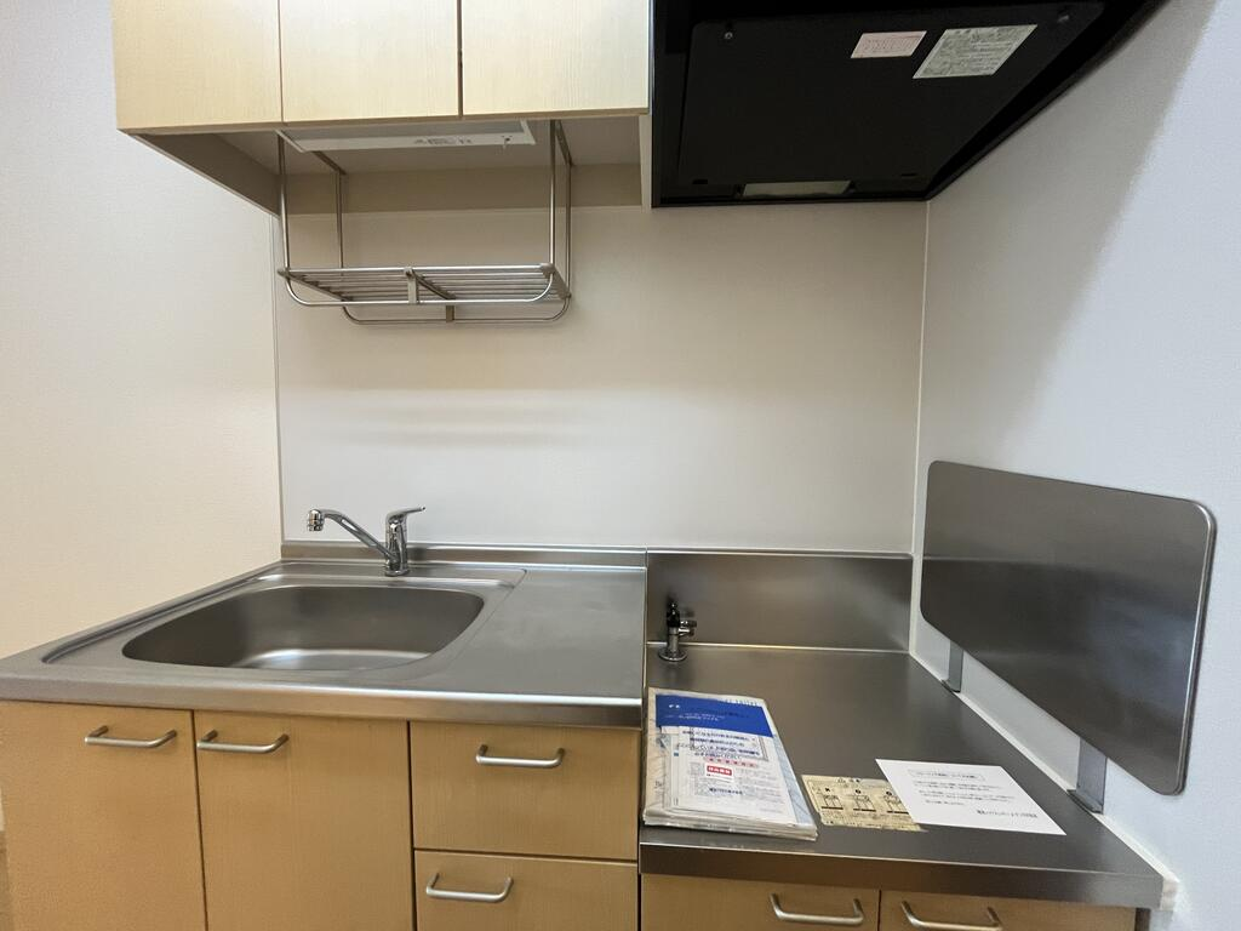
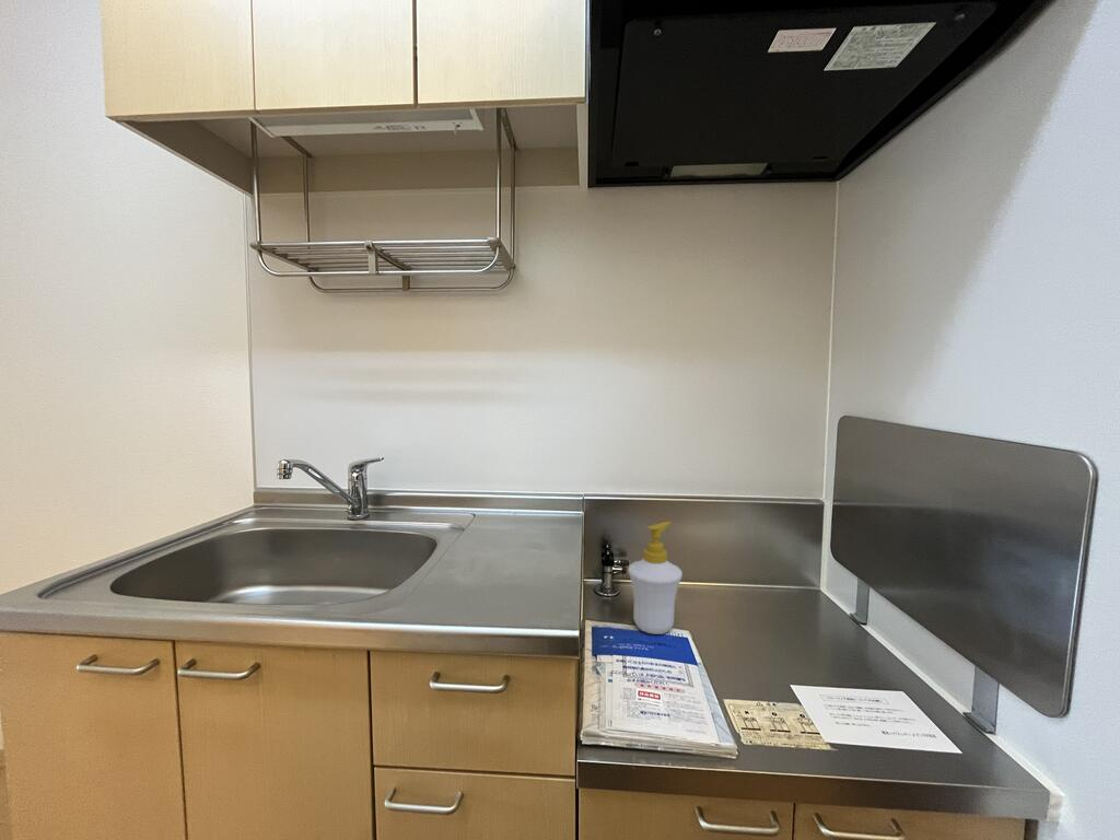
+ soap bottle [627,521,684,635]
